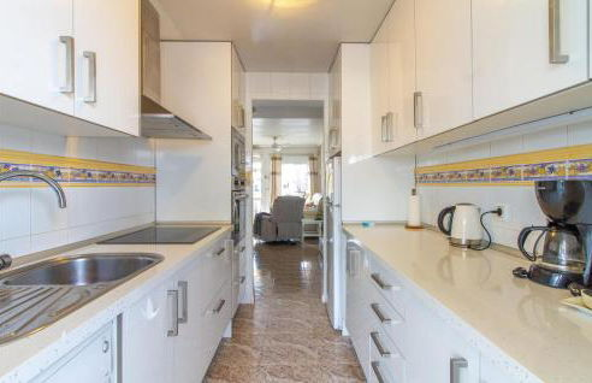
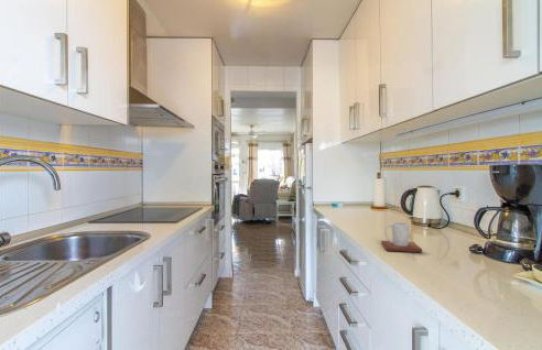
+ mug [380,221,423,253]
